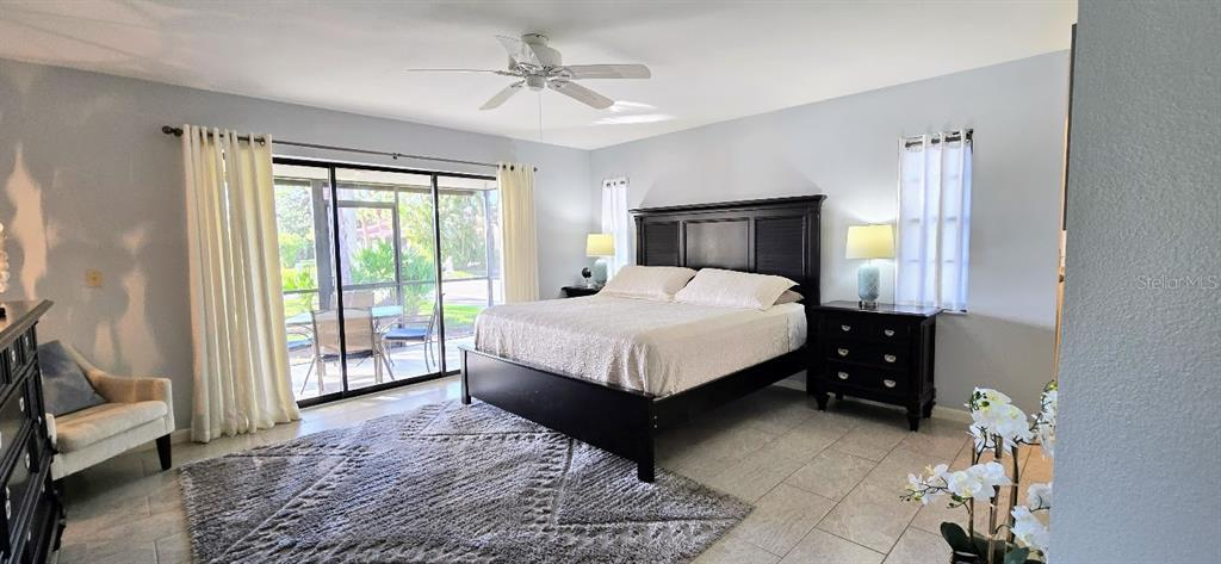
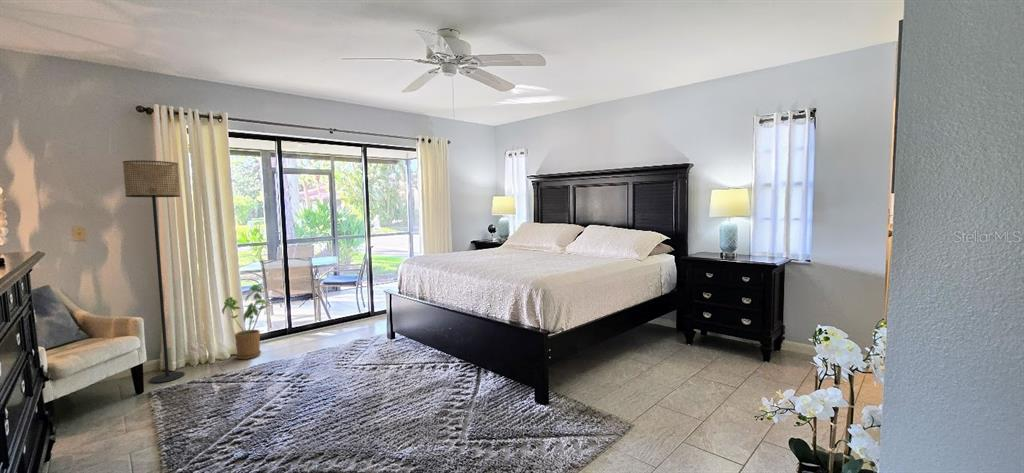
+ floor lamp [122,159,185,384]
+ house plant [221,284,270,360]
